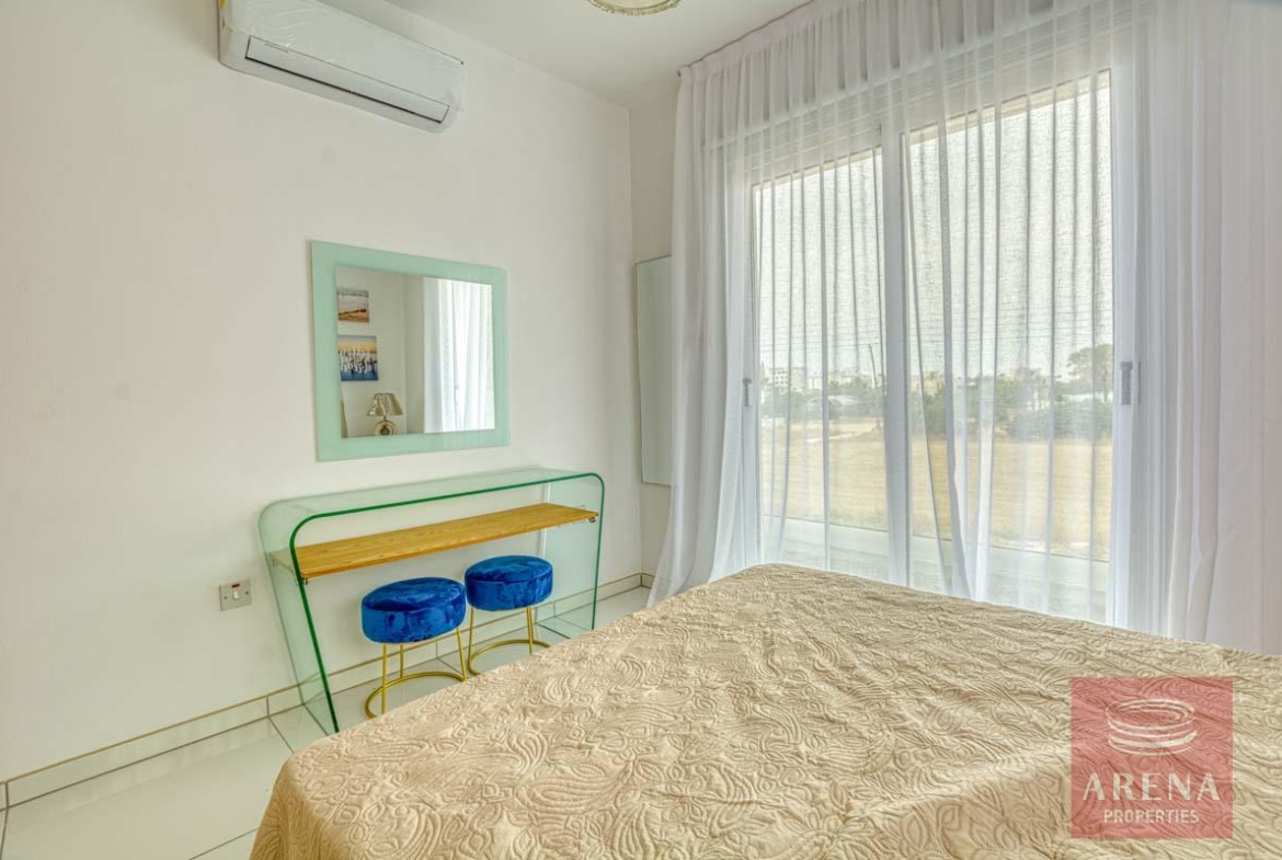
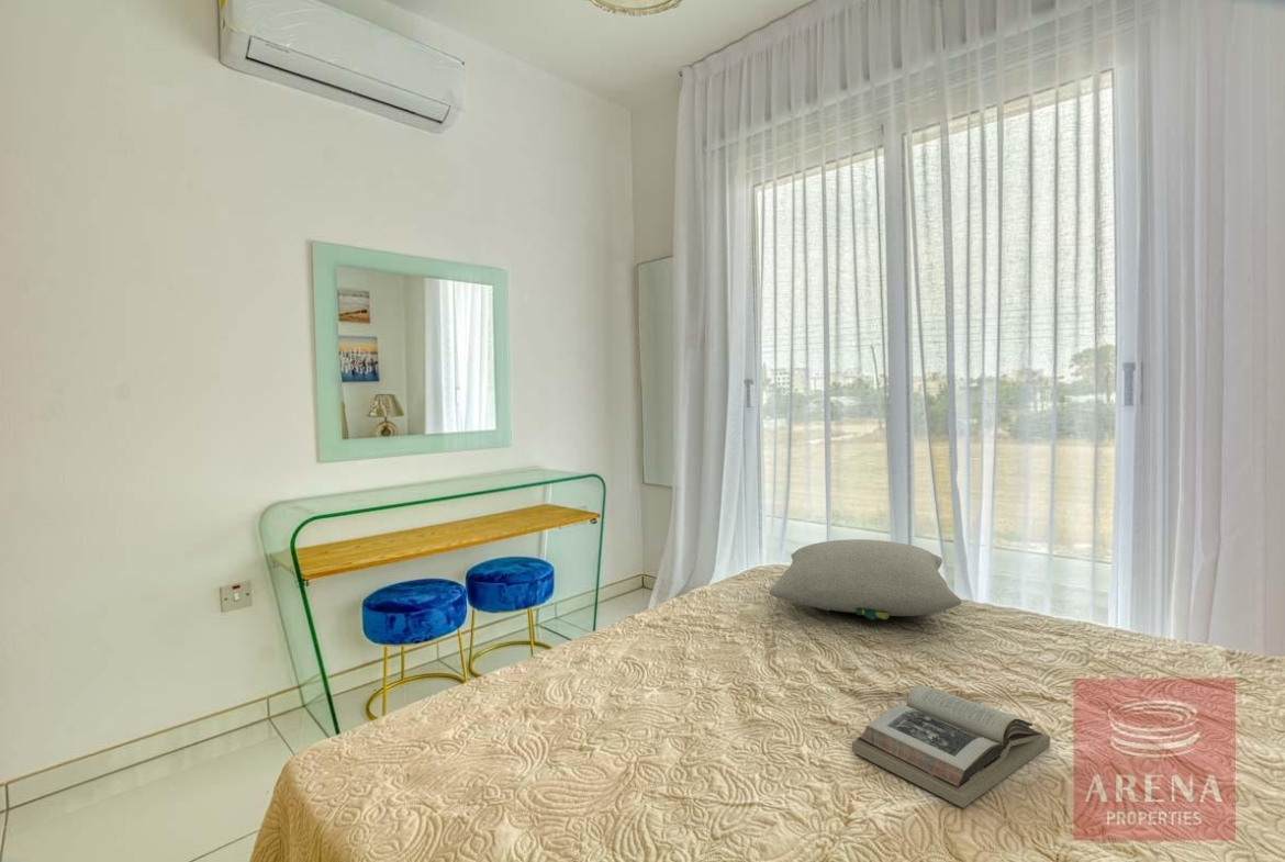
+ book [851,684,1051,809]
+ pillow [768,538,962,622]
